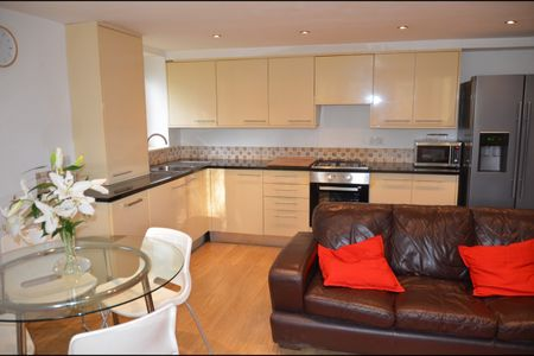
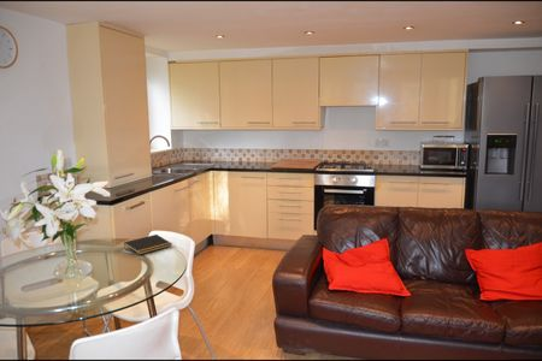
+ notepad [123,233,173,255]
